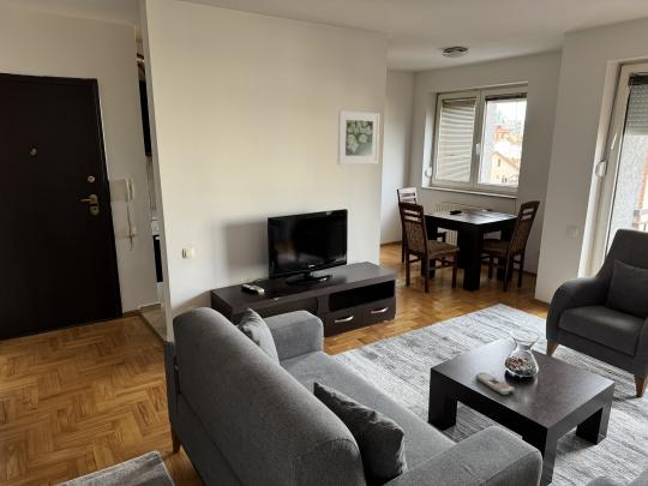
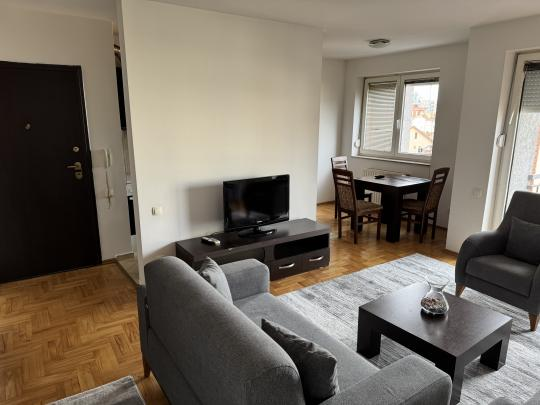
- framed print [336,109,380,166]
- remote control [475,372,516,396]
